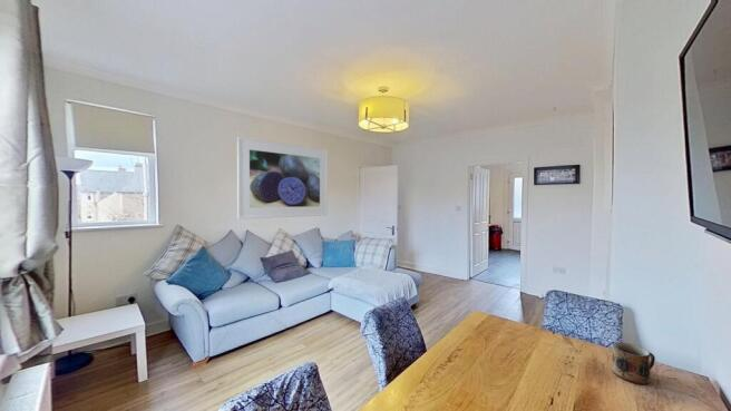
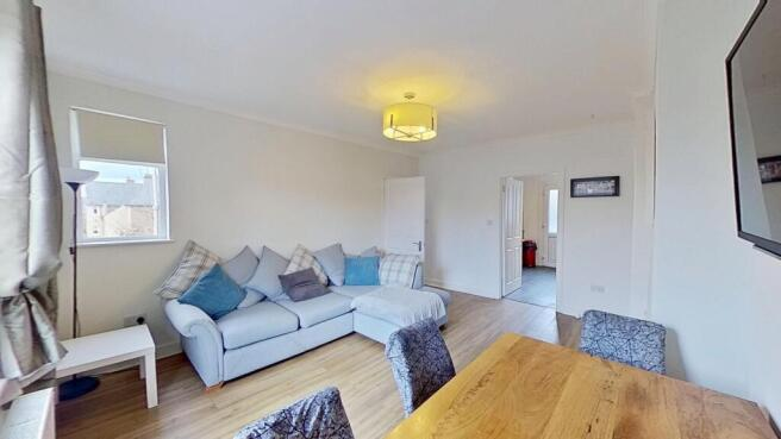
- mug [611,341,656,385]
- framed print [236,136,329,221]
